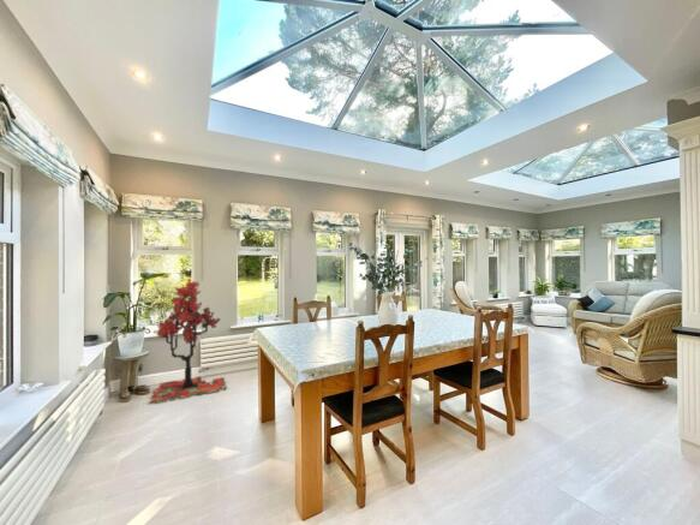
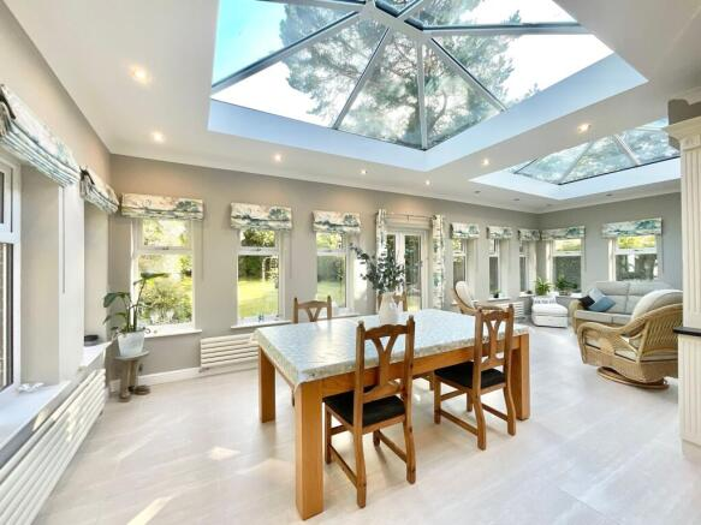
- tree [149,278,228,405]
